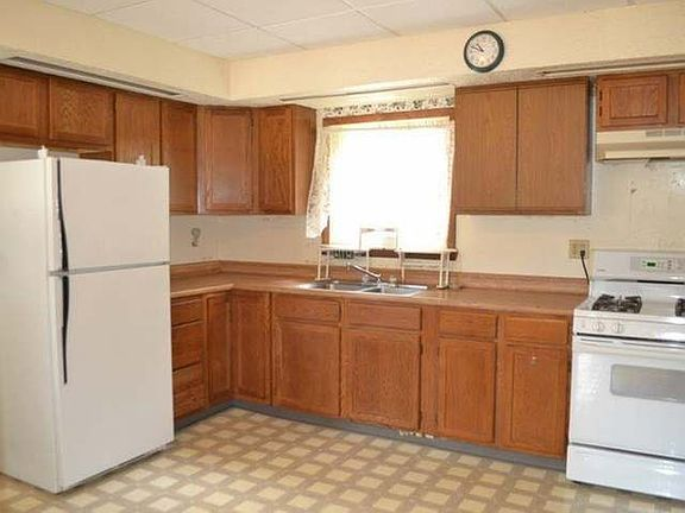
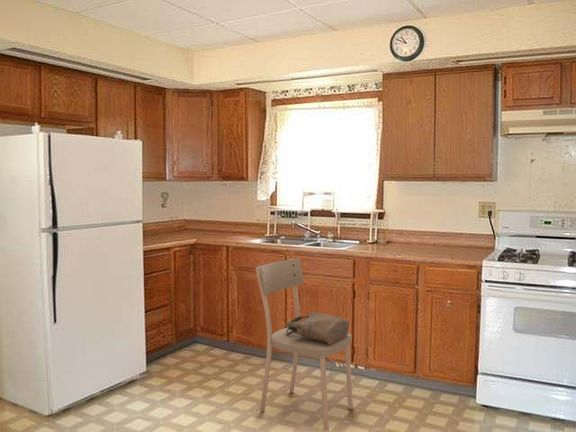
+ tote bag [284,311,350,344]
+ dining chair [255,257,354,431]
